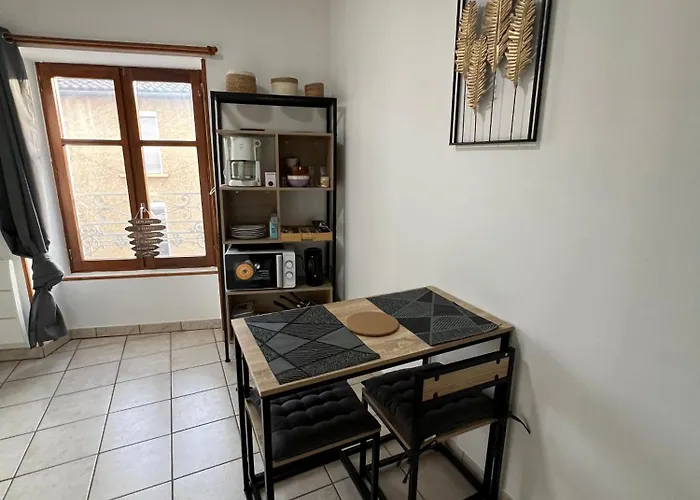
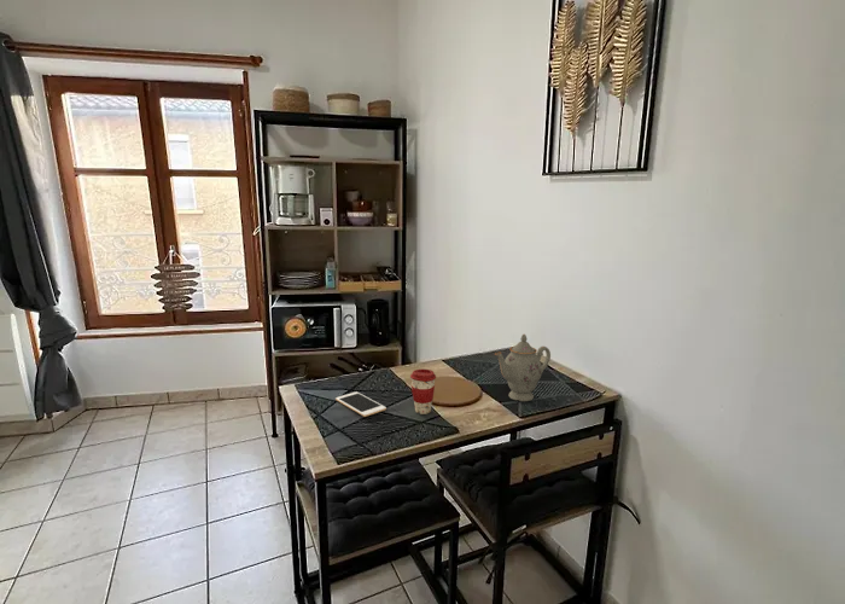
+ cell phone [334,391,387,418]
+ chinaware [494,333,552,402]
+ coffee cup [409,367,437,416]
